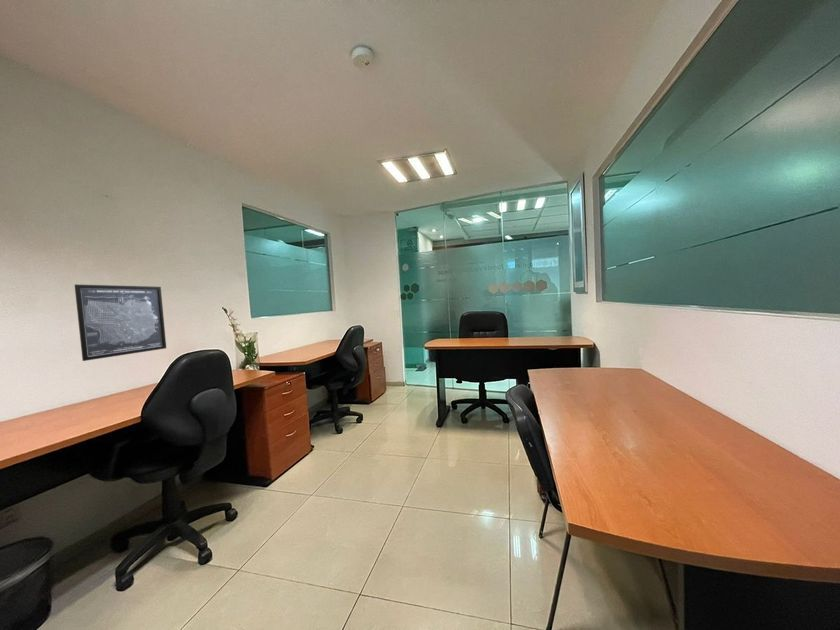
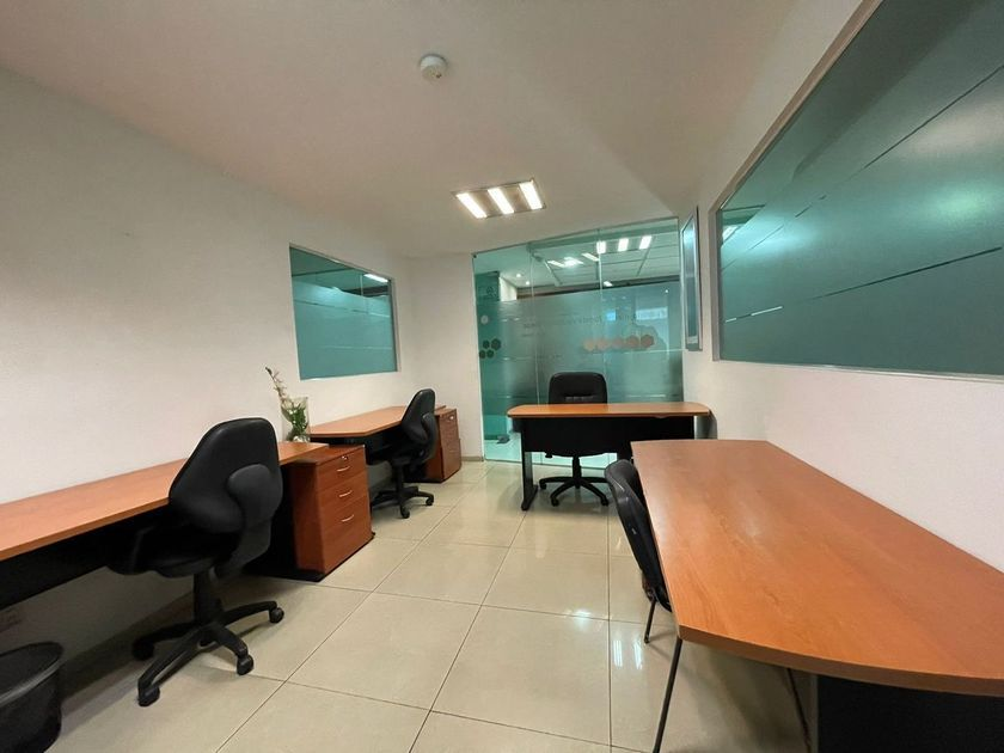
- wall art [74,283,167,362]
